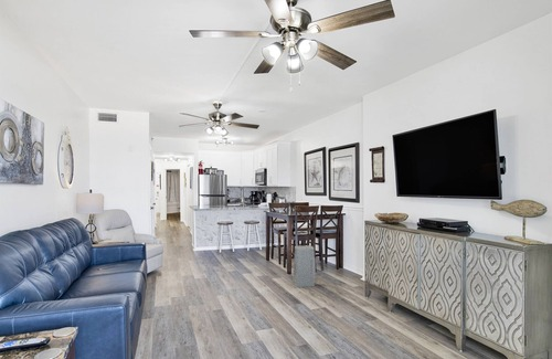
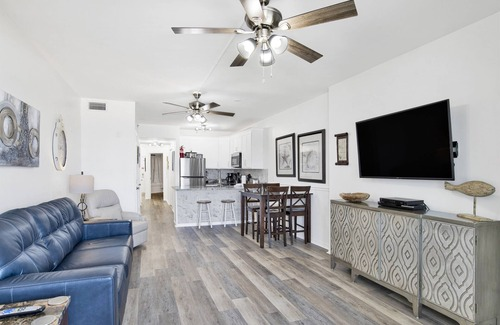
- air purifier [291,244,317,288]
